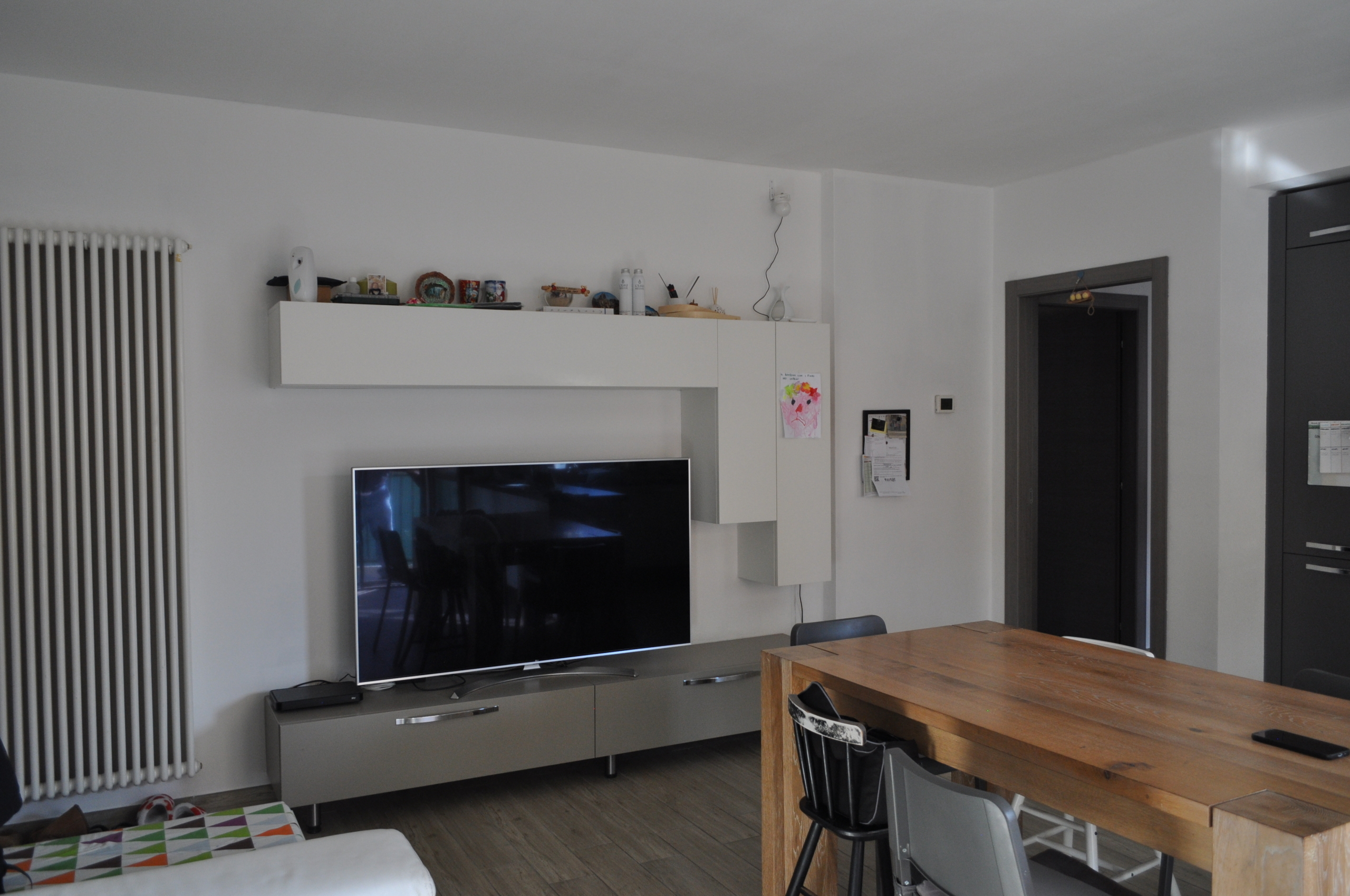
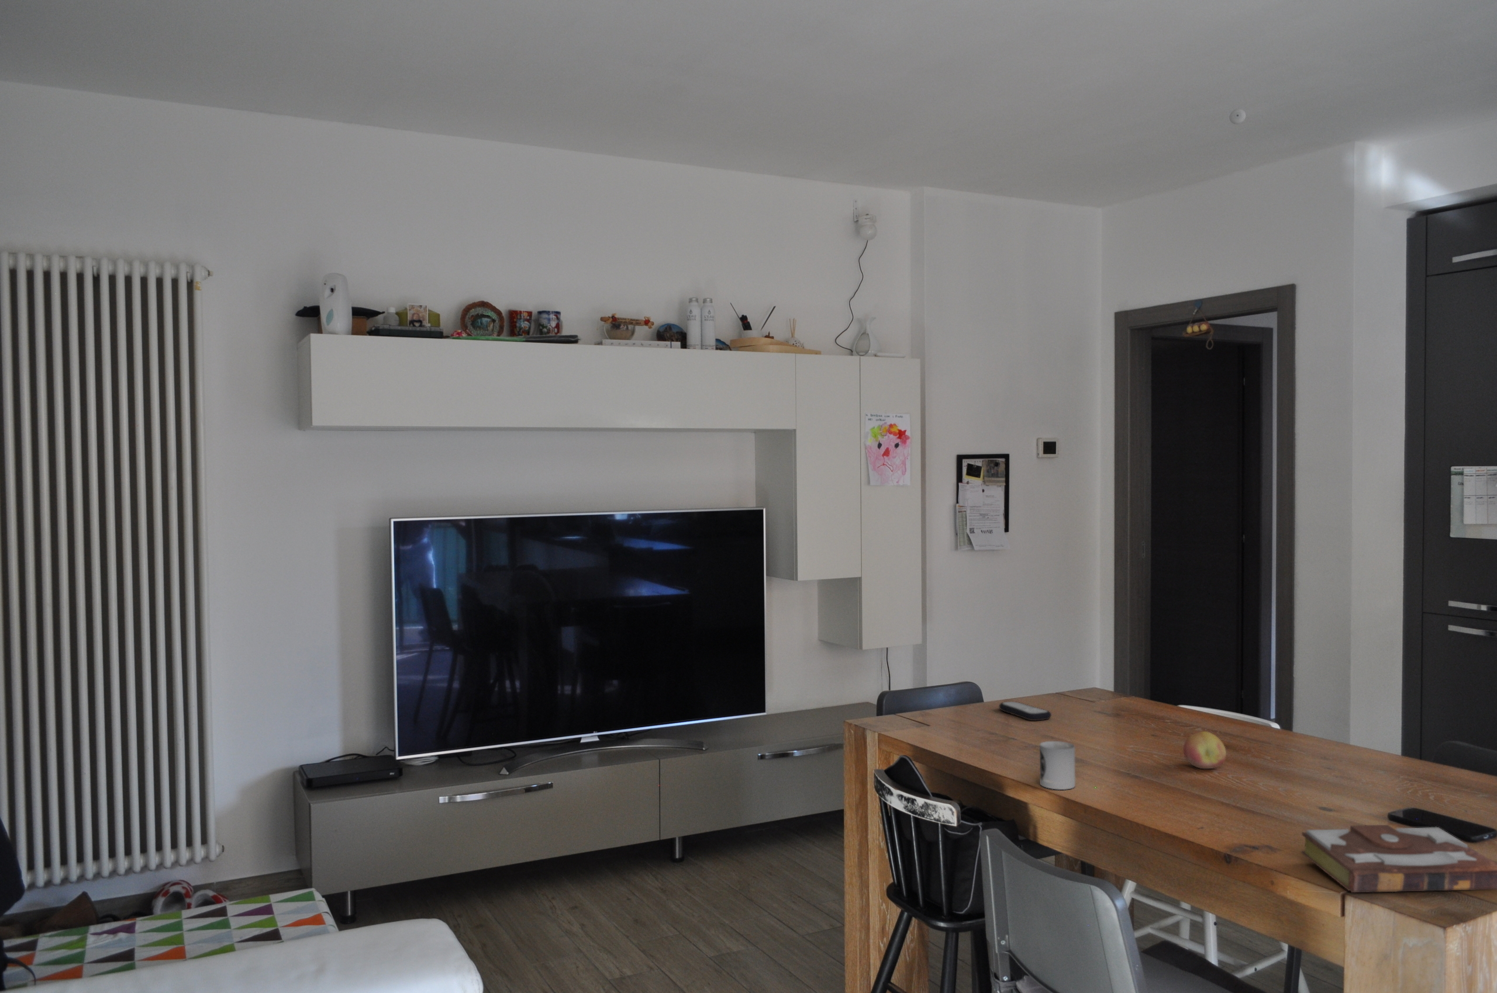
+ cup [1039,740,1076,790]
+ remote control [999,700,1052,721]
+ smoke detector [1229,109,1246,125]
+ fruit [1182,730,1226,769]
+ book [1301,825,1497,893]
